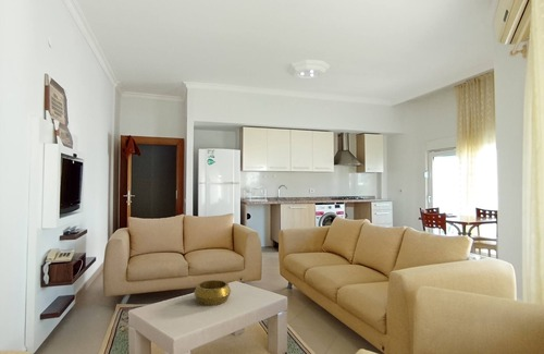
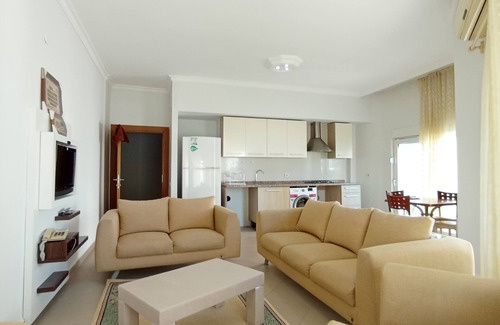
- decorative bowl [194,279,232,306]
